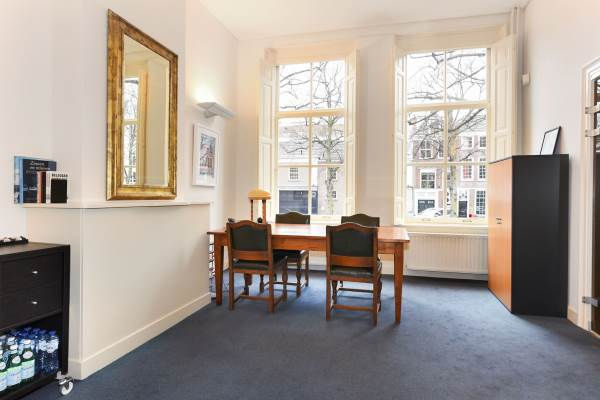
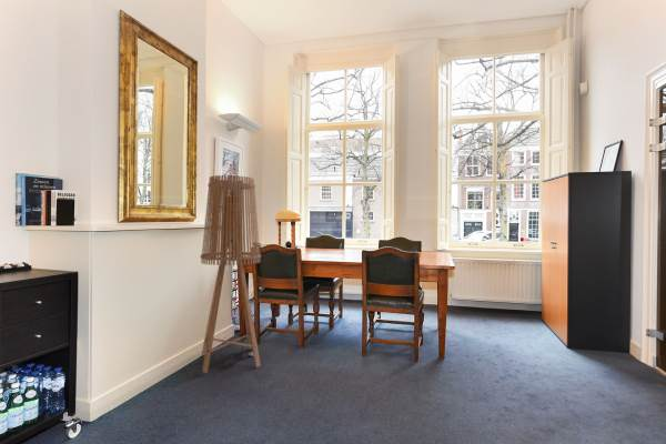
+ floor lamp [199,174,262,375]
